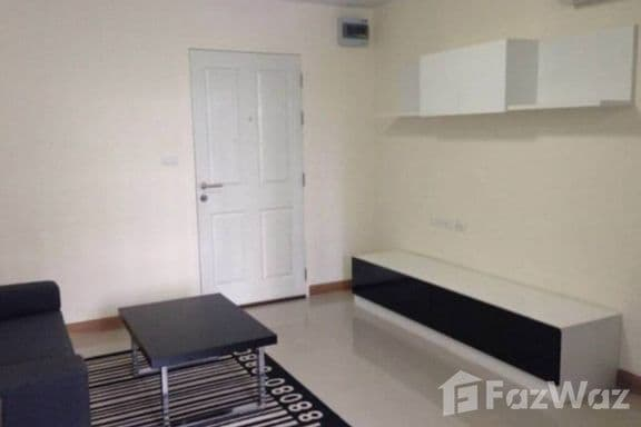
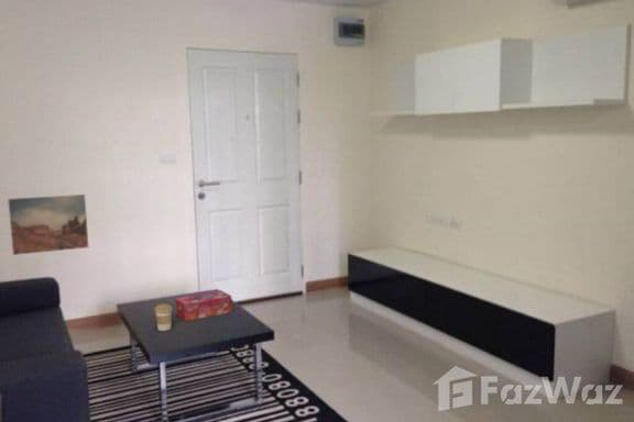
+ coffee cup [153,303,174,332]
+ wall art [7,193,89,256]
+ tissue box [174,289,233,322]
